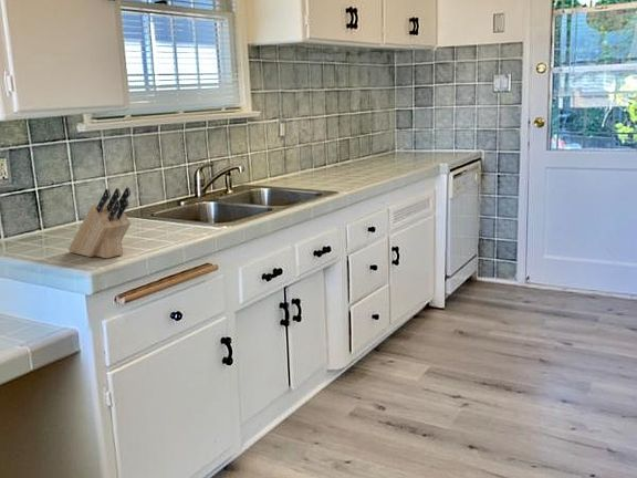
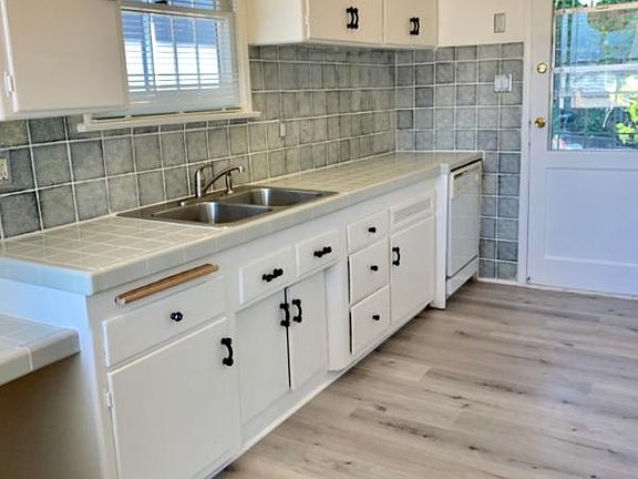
- knife block [67,186,132,259]
